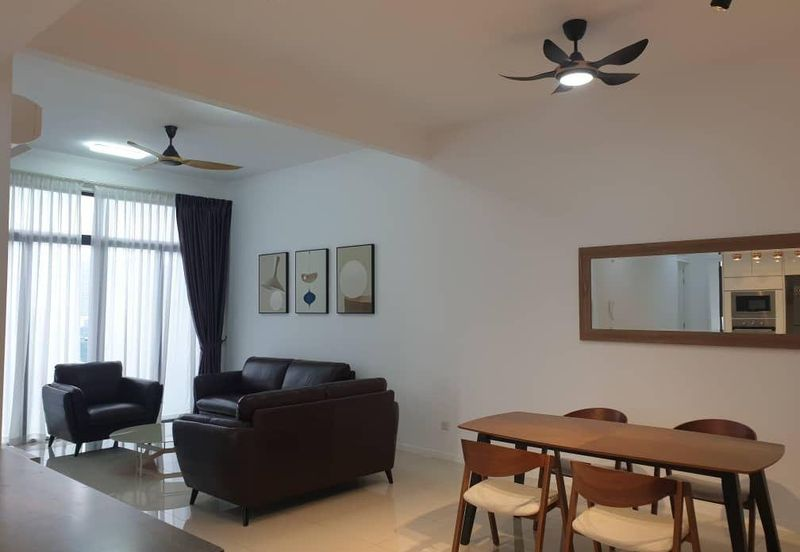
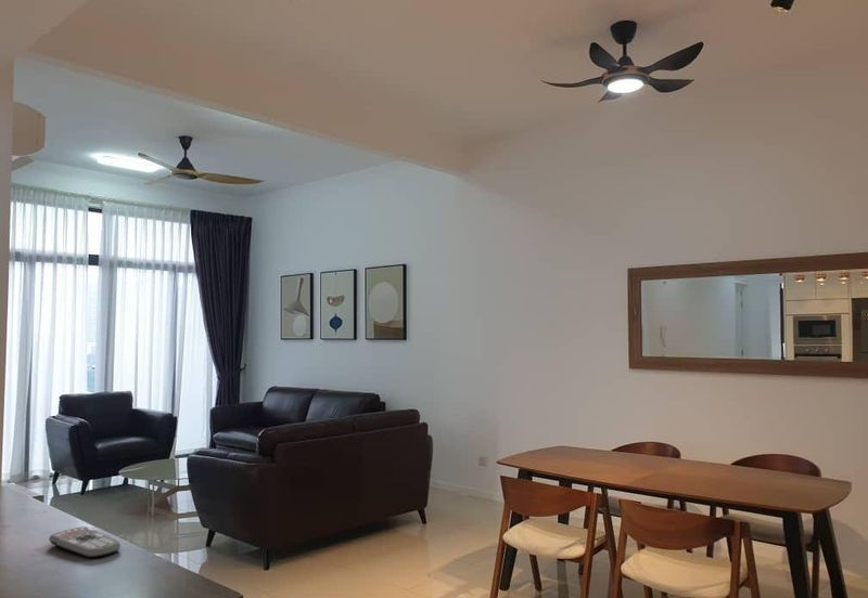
+ remote control [48,525,122,559]
